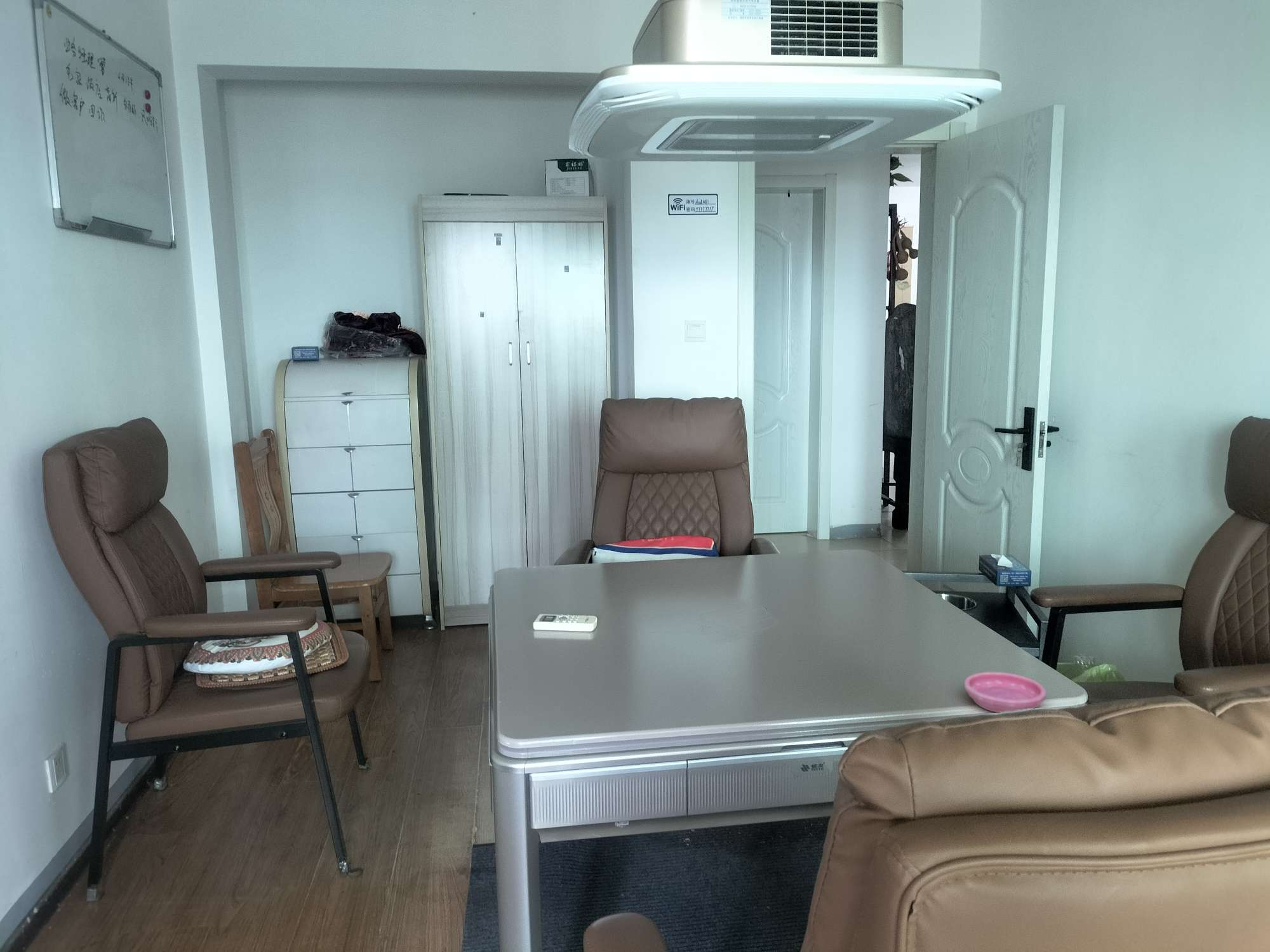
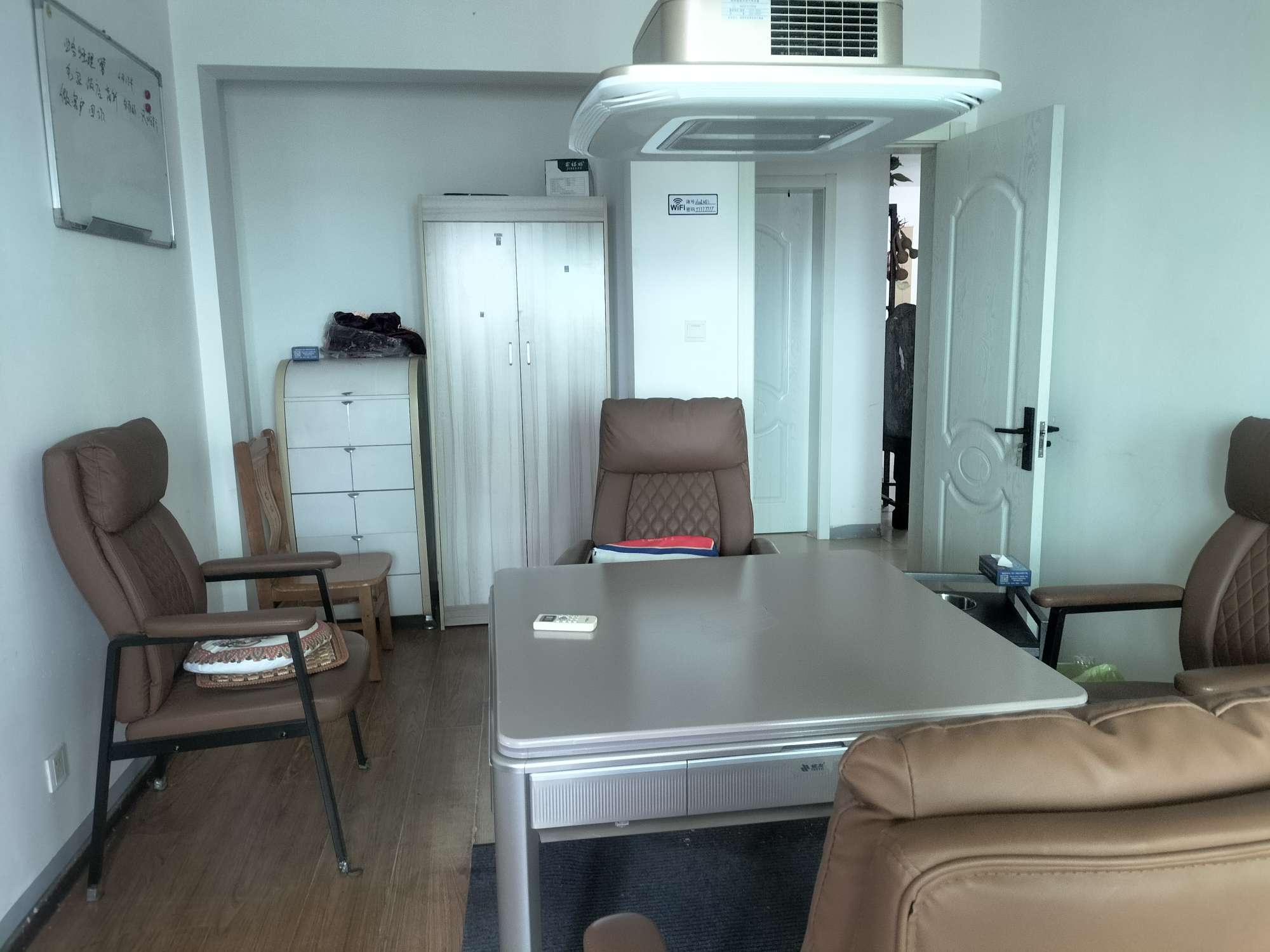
- saucer [964,671,1046,713]
